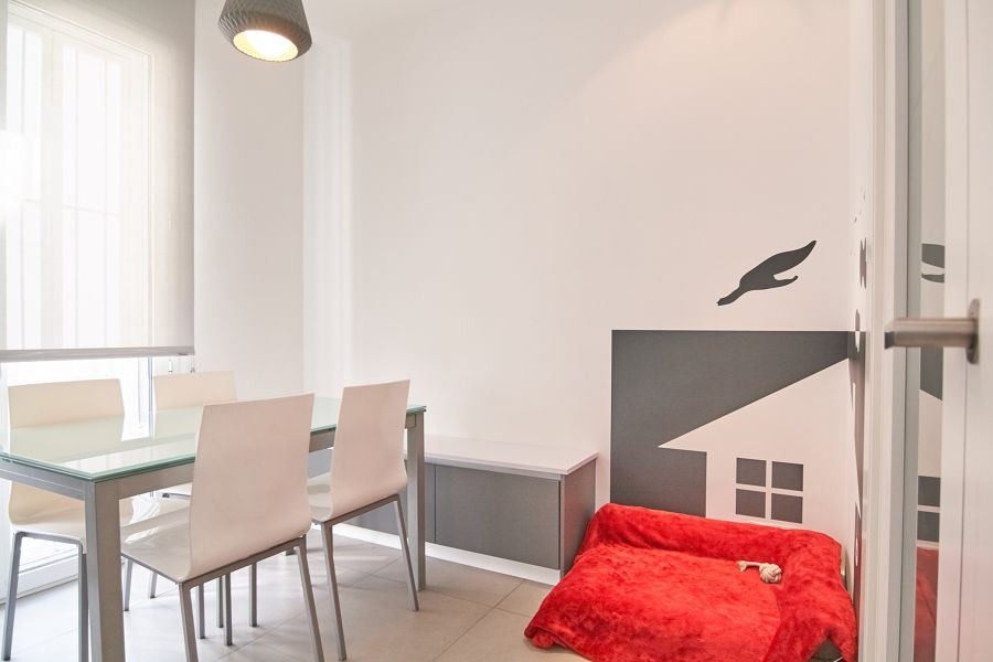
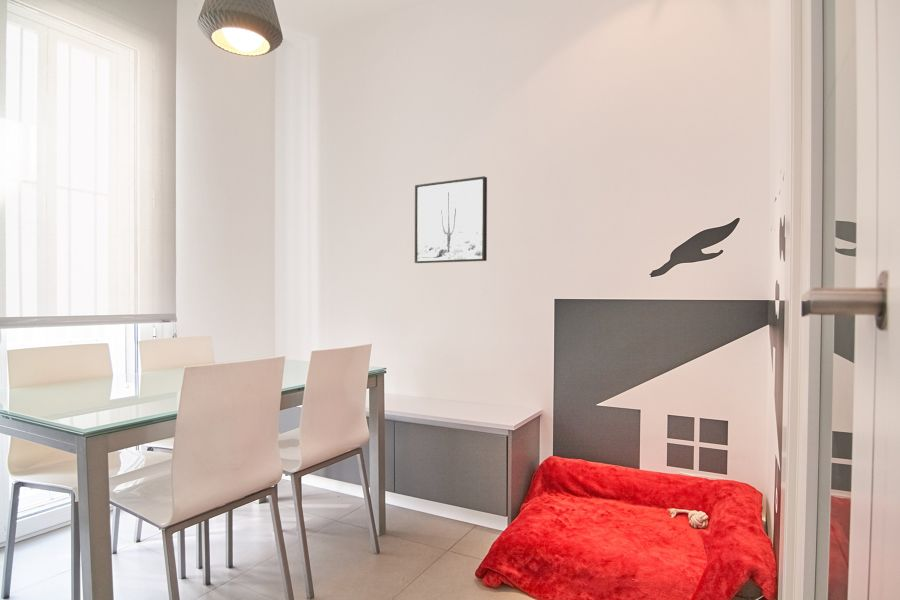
+ wall art [414,175,488,264]
